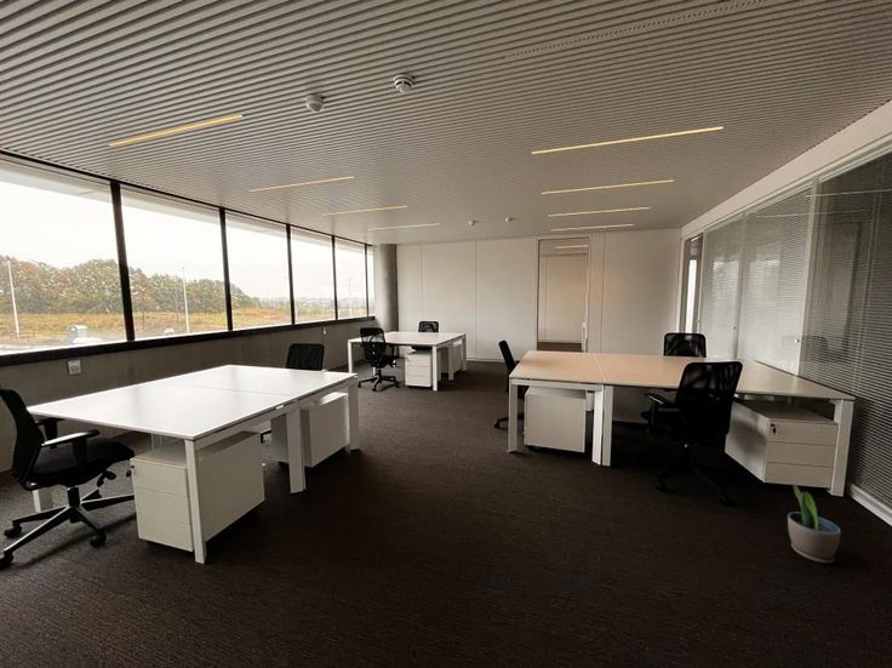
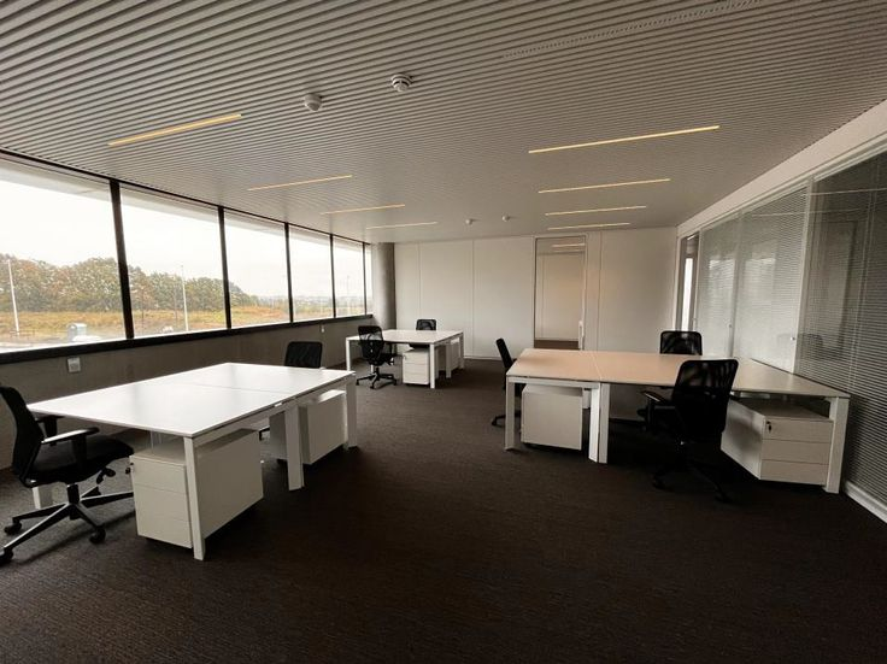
- potted plant [787,483,842,565]
